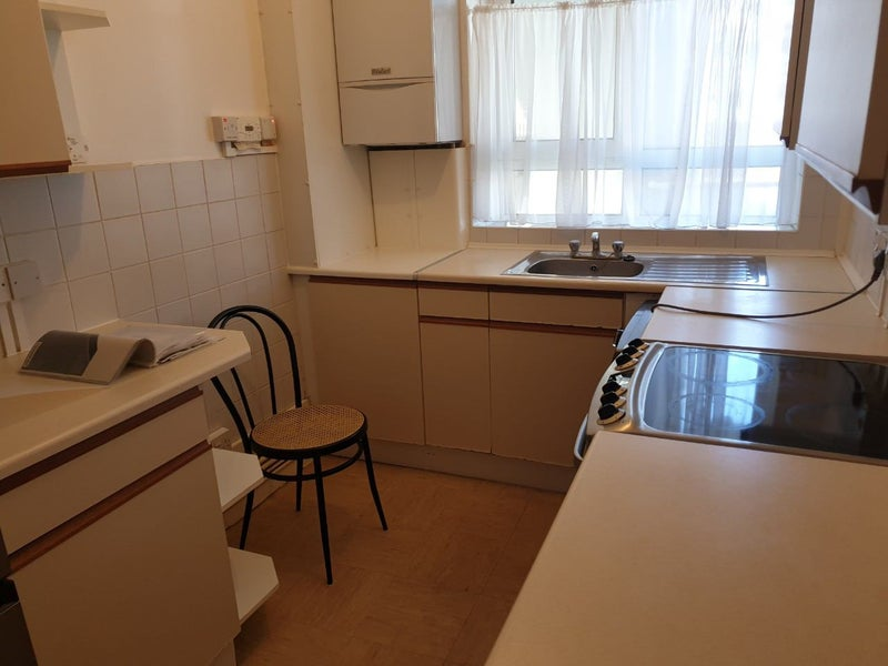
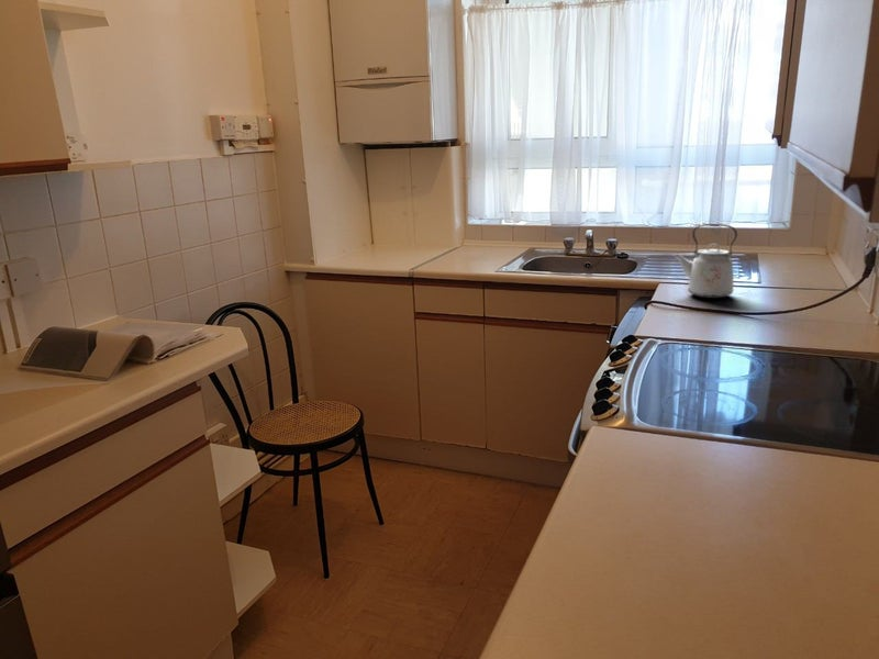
+ kettle [672,223,738,300]
